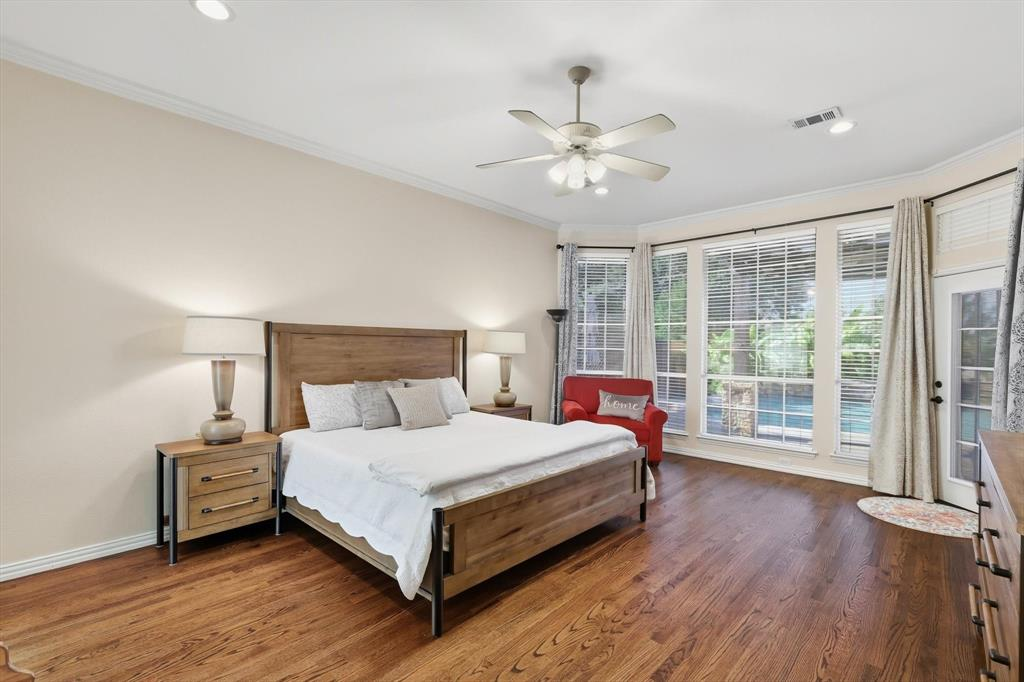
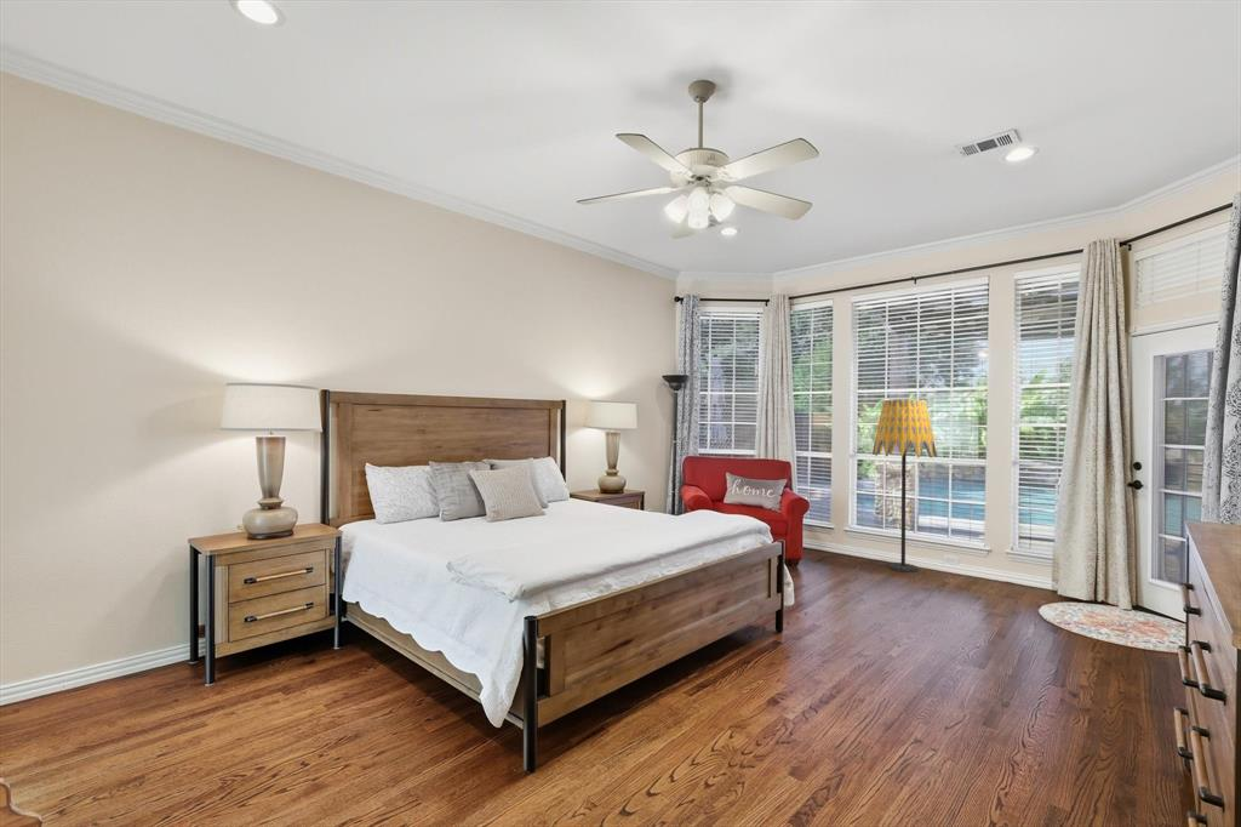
+ floor lamp [871,399,938,574]
